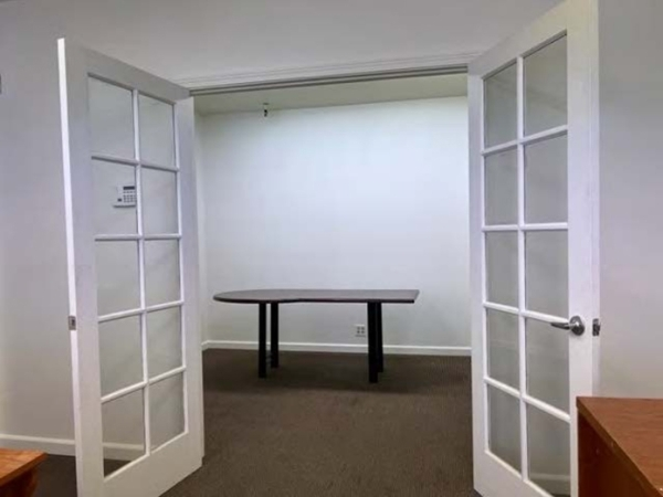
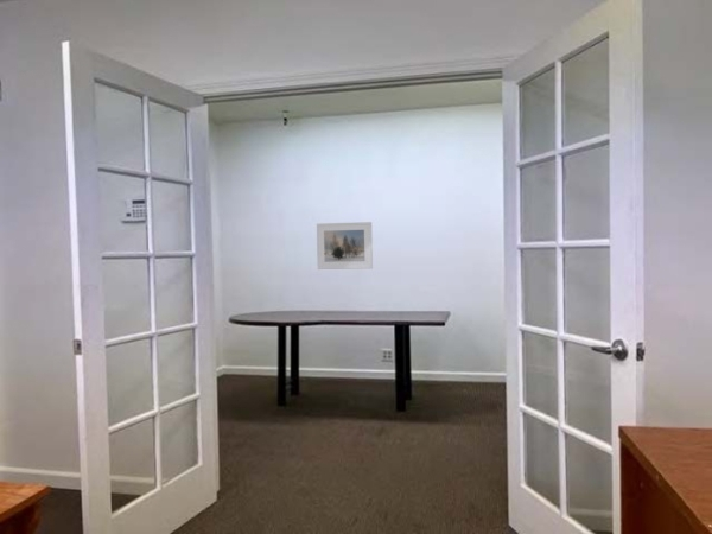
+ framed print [316,221,374,271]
